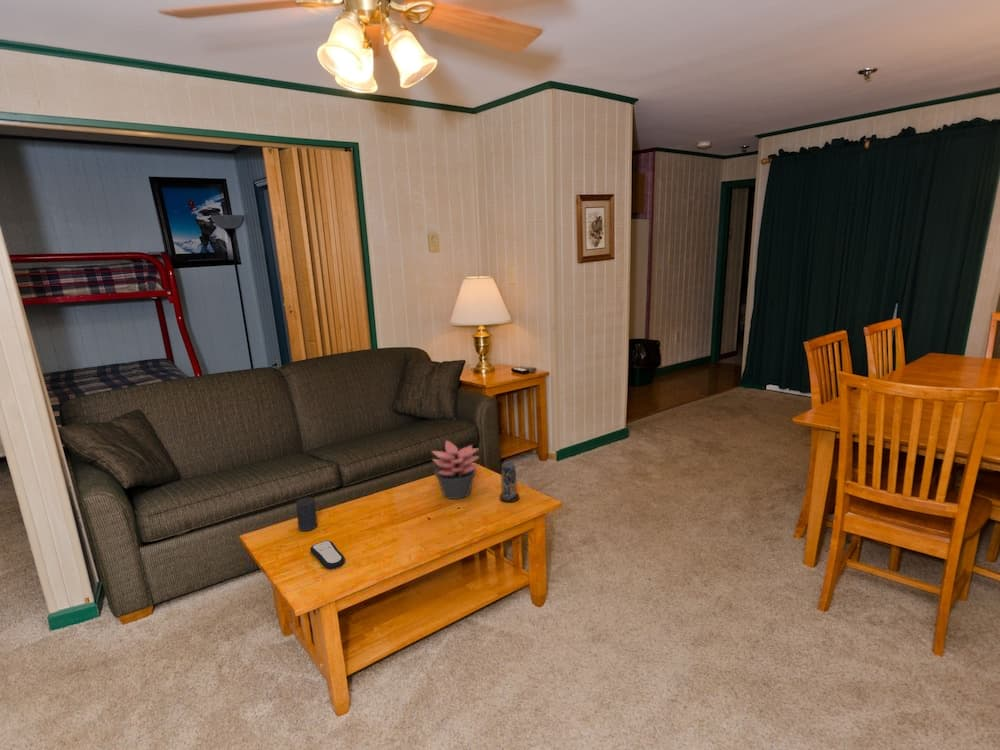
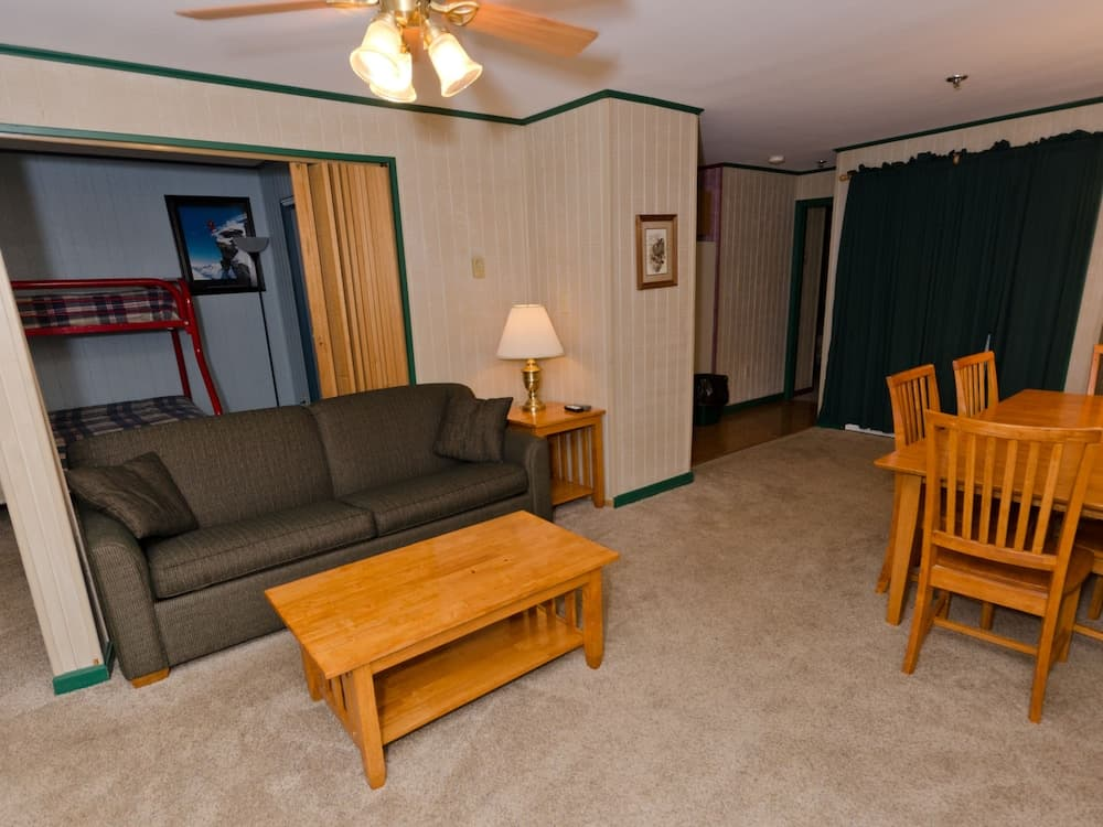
- succulent plant [431,440,480,500]
- cup [295,496,318,532]
- remote control [309,539,346,570]
- candle [499,461,520,503]
